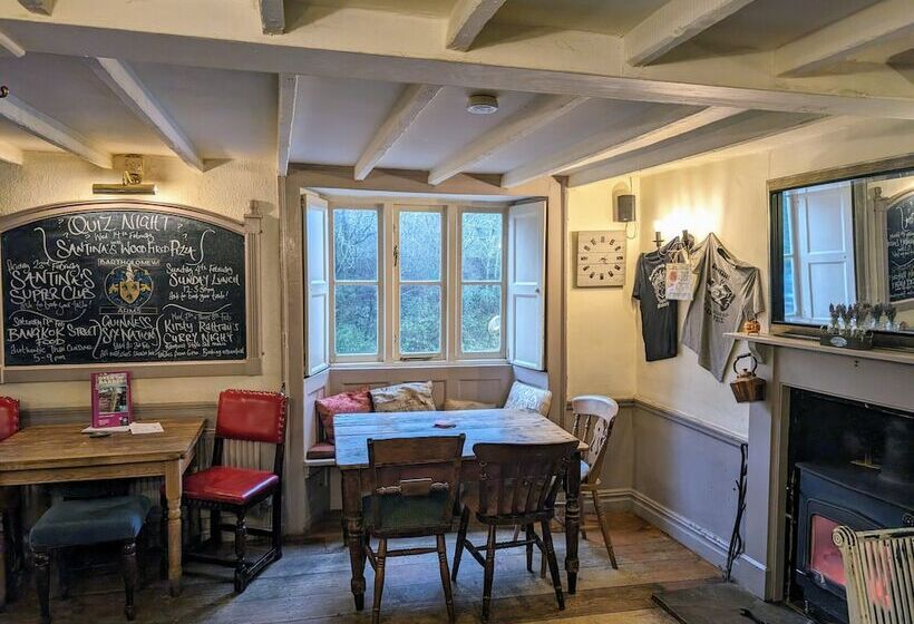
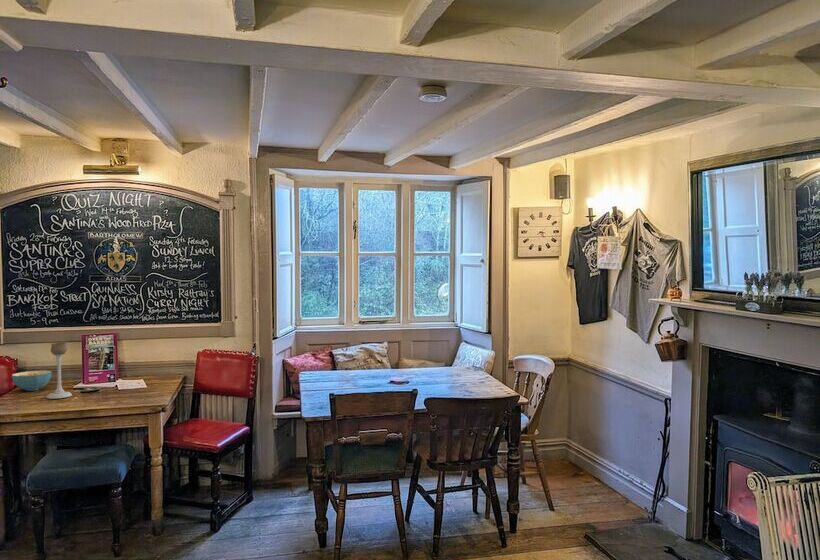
+ candle holder [46,342,73,400]
+ cereal bowl [11,370,53,392]
